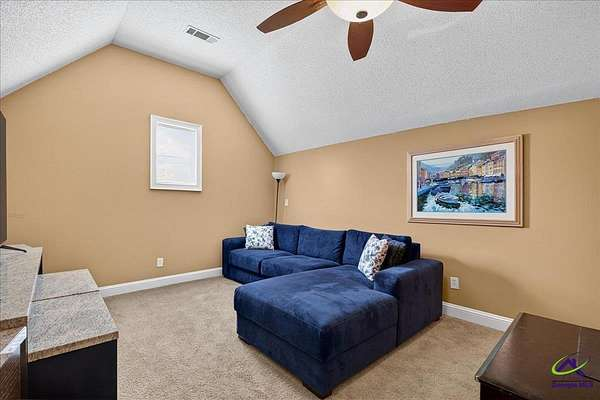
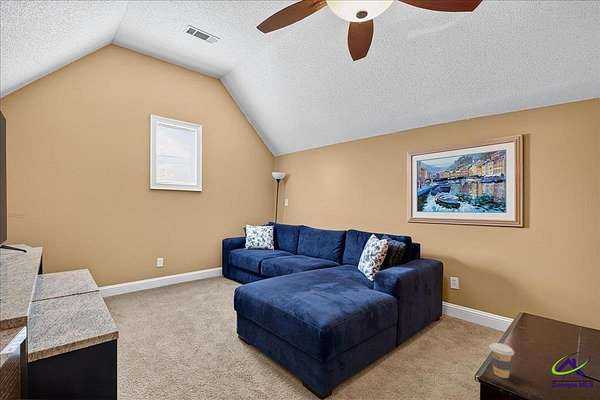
+ coffee cup [488,342,515,379]
